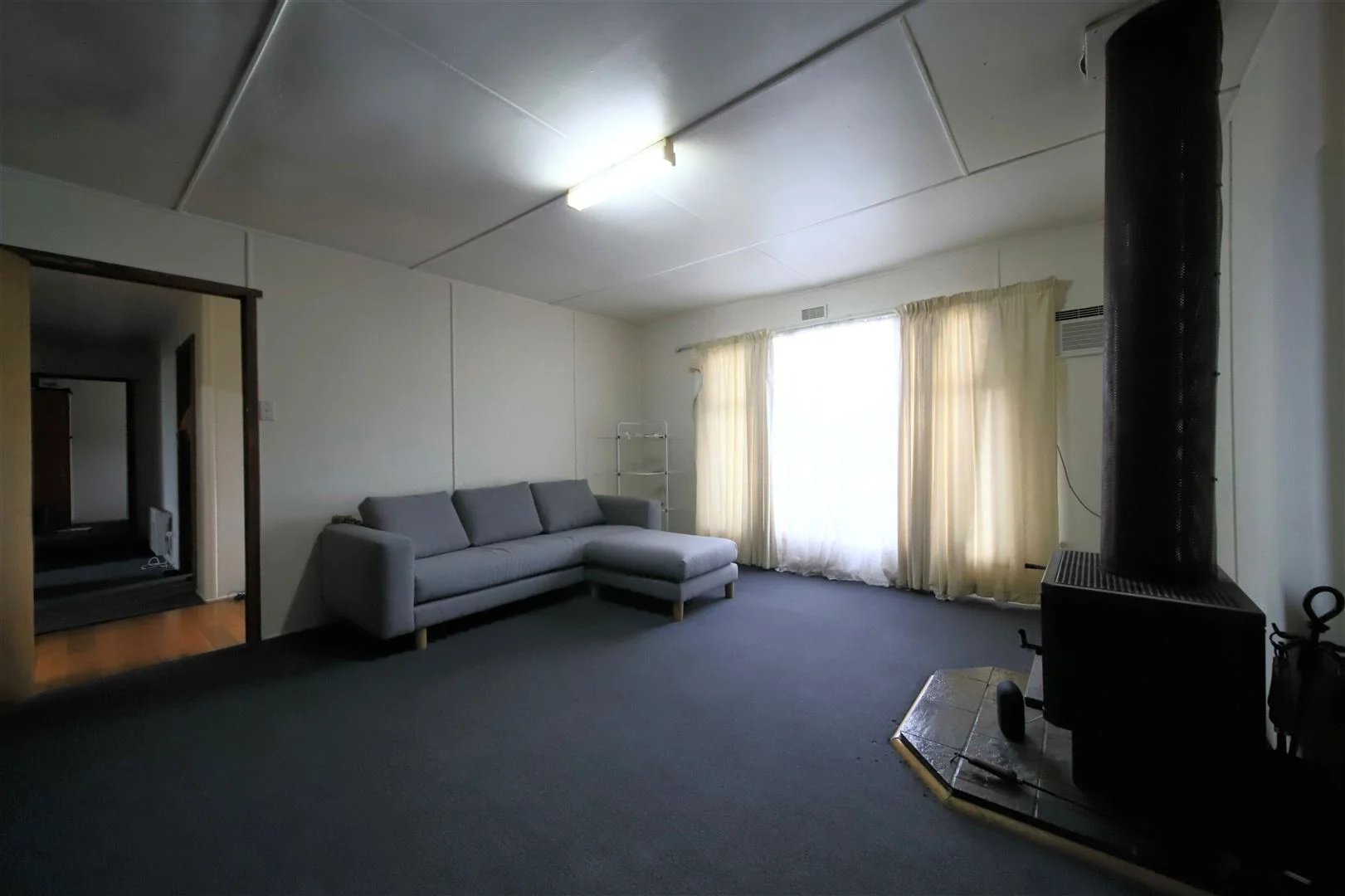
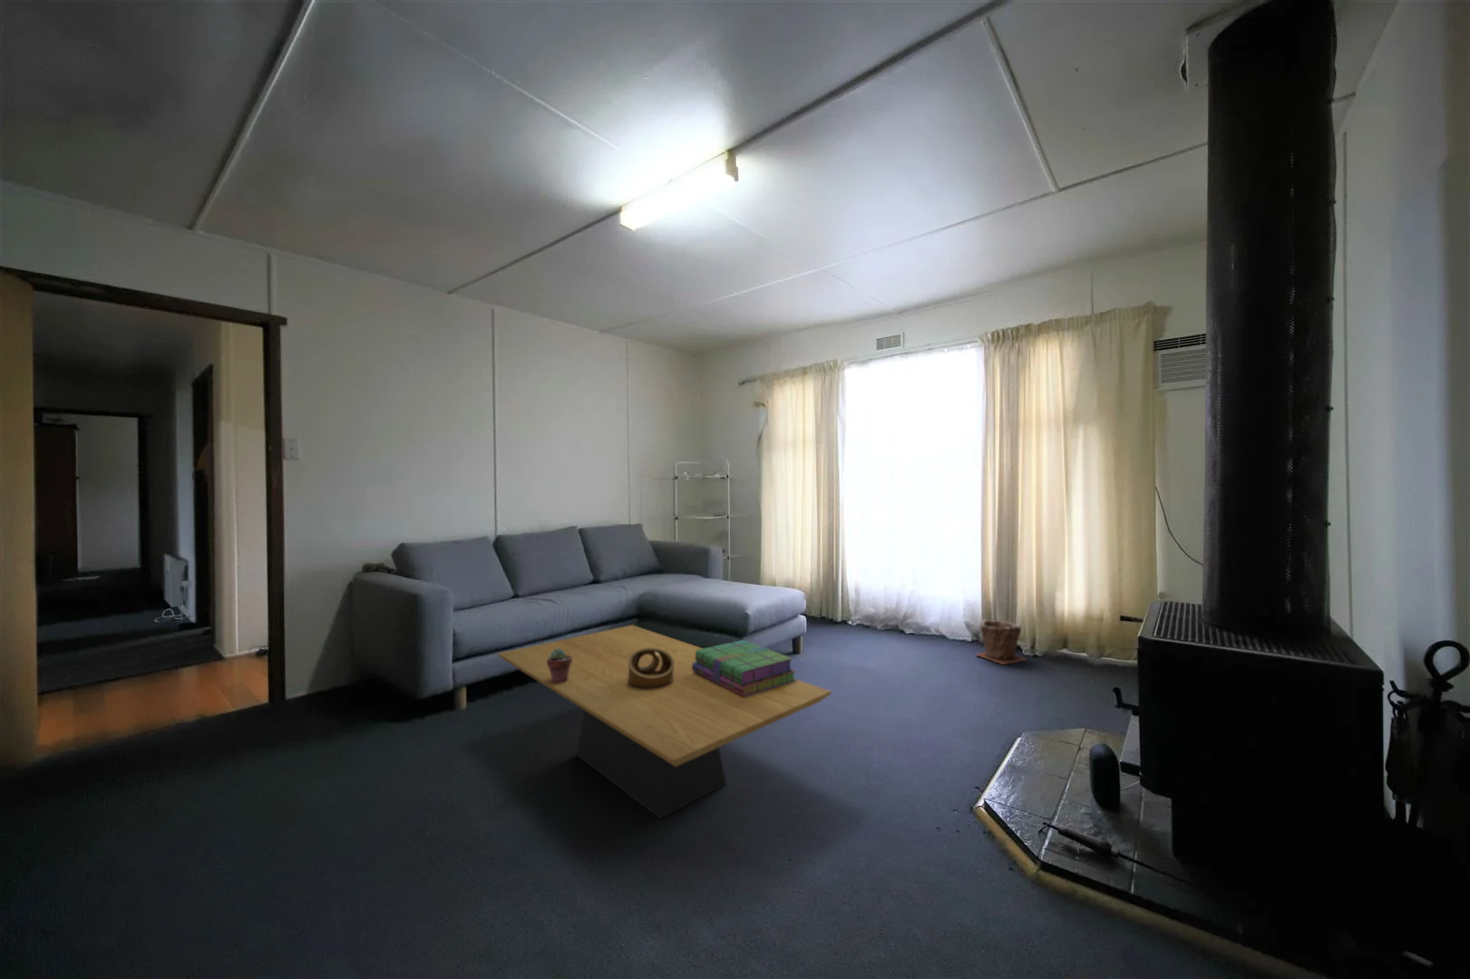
+ potted succulent [546,649,573,684]
+ coffee table [497,625,833,819]
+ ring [627,648,673,689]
+ stack of books [692,639,797,697]
+ plant pot [975,618,1028,665]
